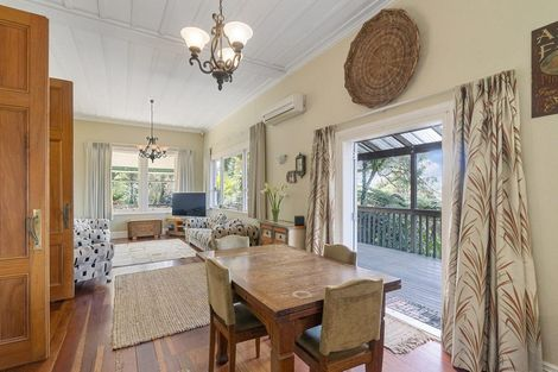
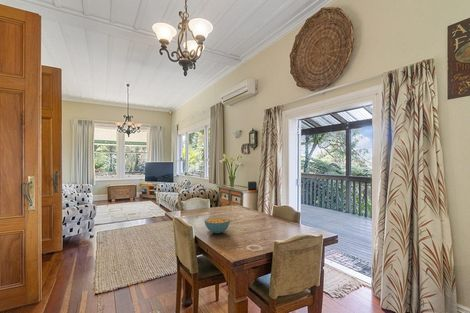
+ cereal bowl [204,215,231,234]
